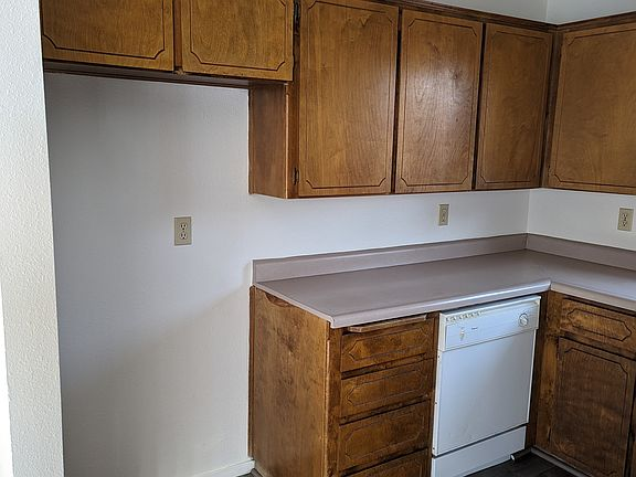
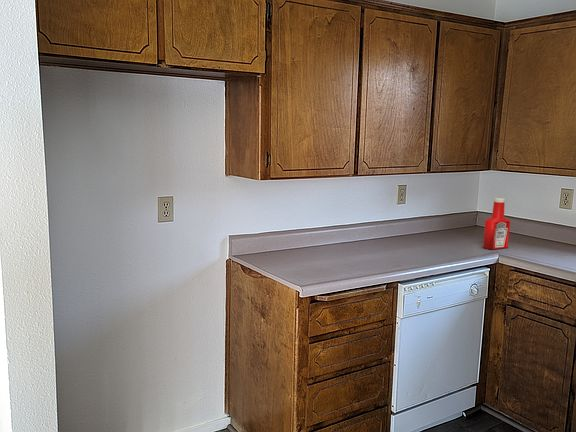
+ soap bottle [482,197,511,250]
